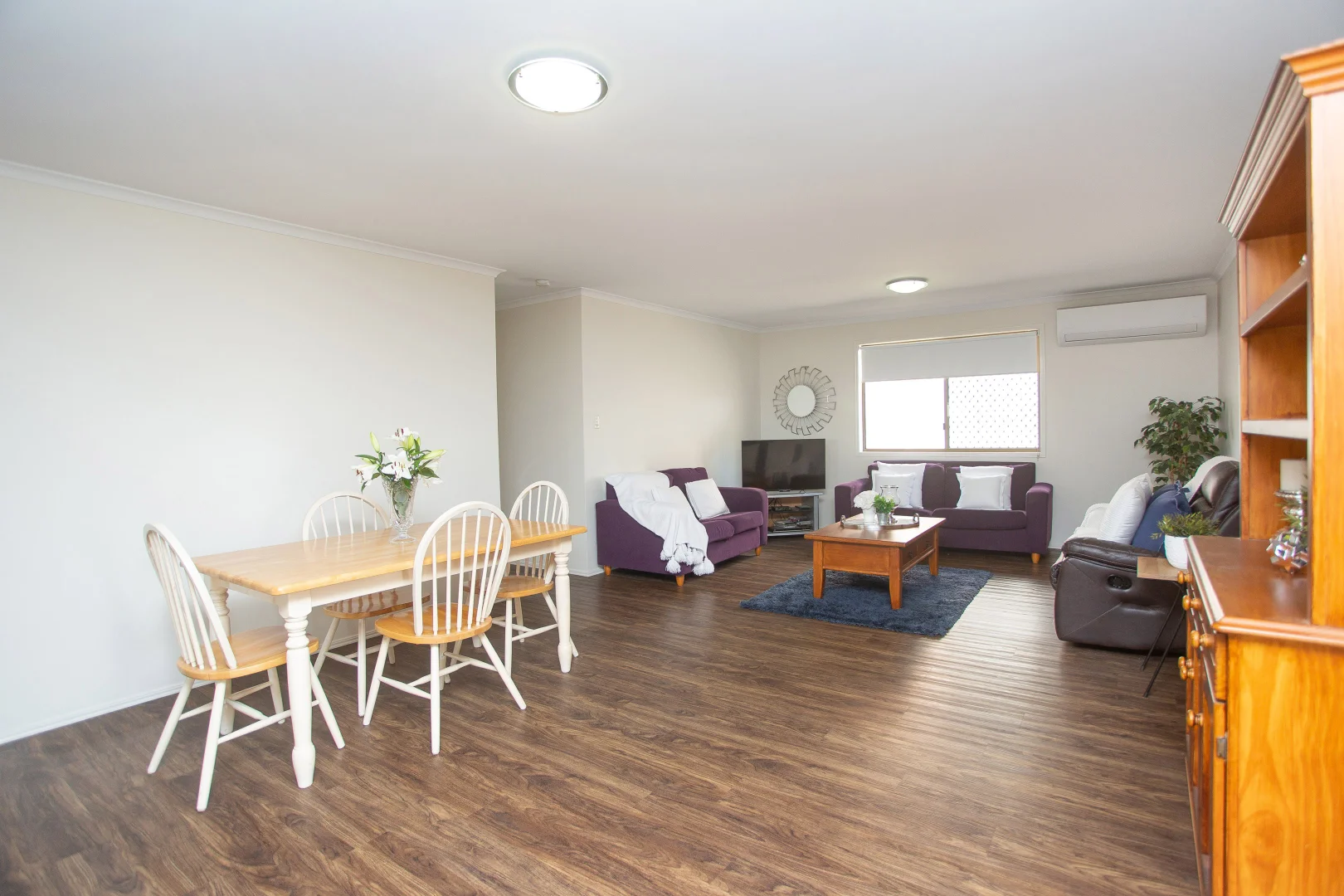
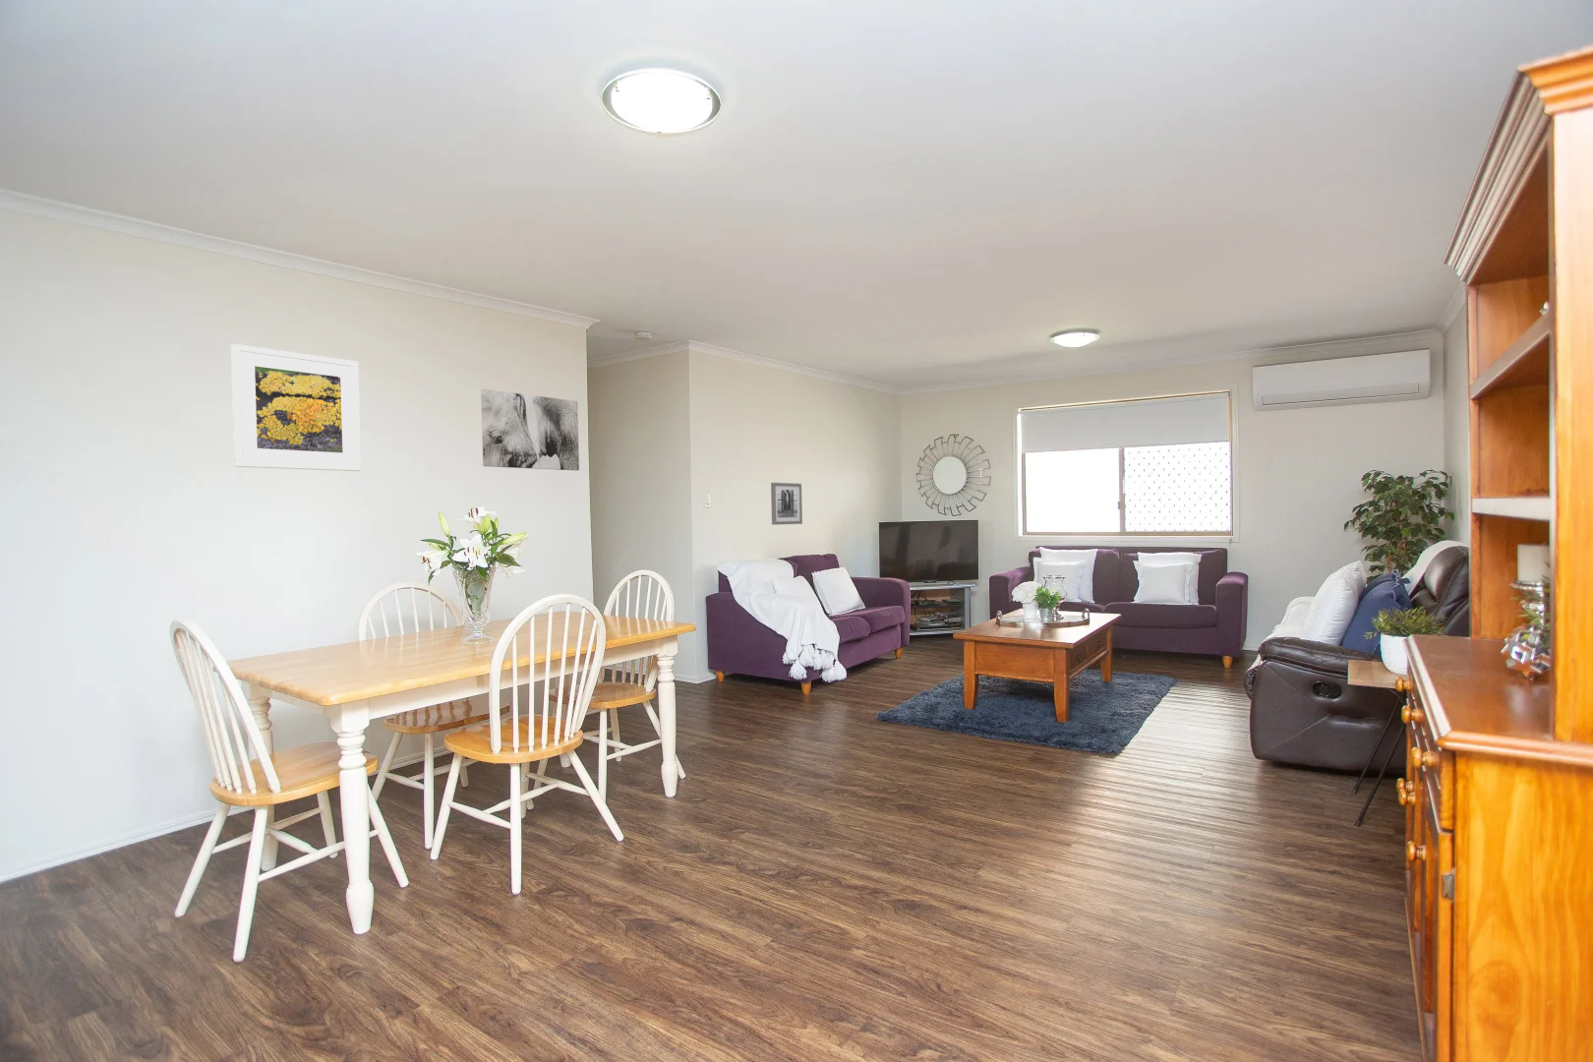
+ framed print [230,344,362,472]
+ wall art [480,389,580,471]
+ wall art [770,482,804,526]
